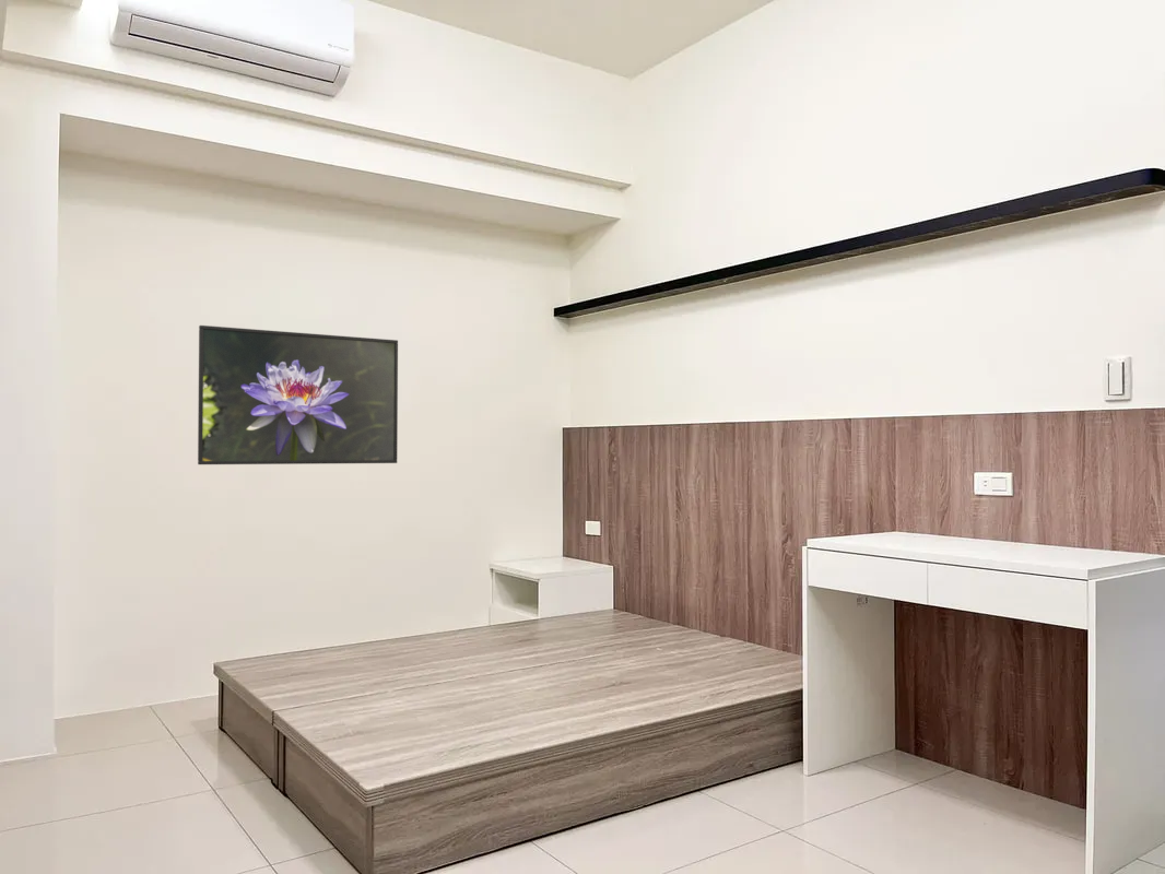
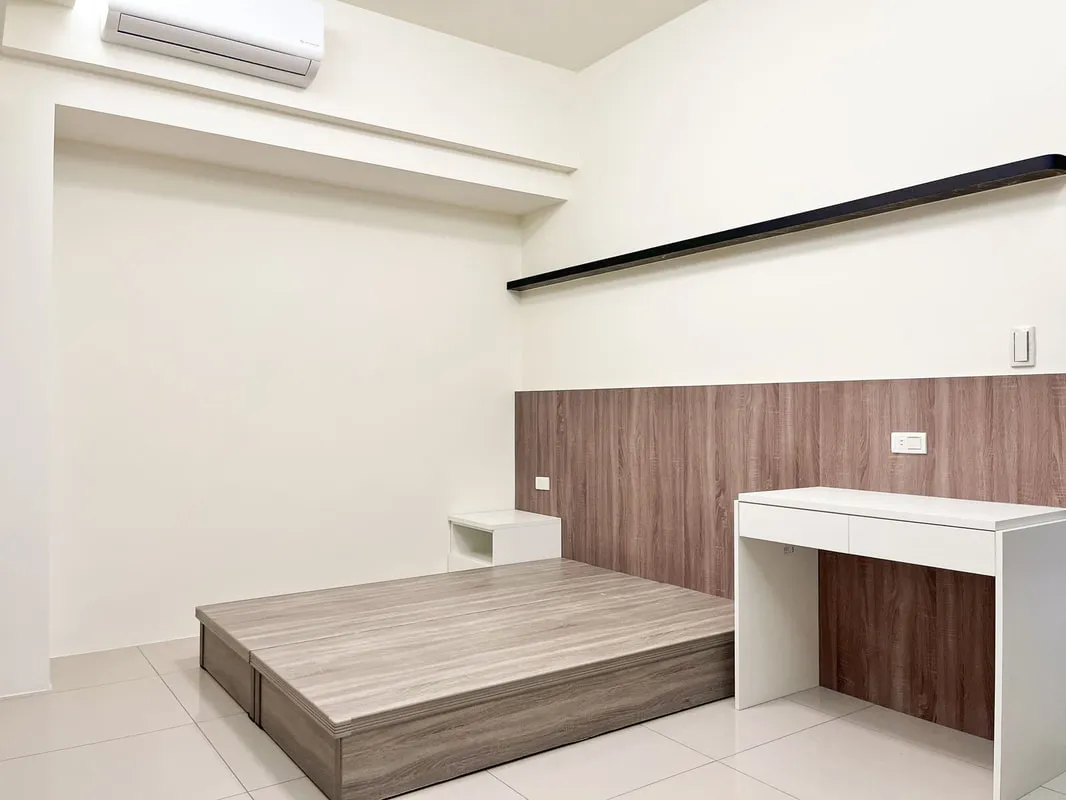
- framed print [197,324,399,465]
